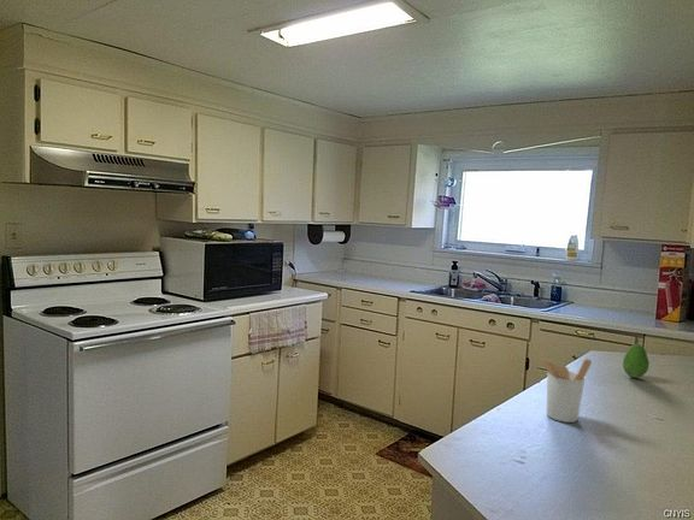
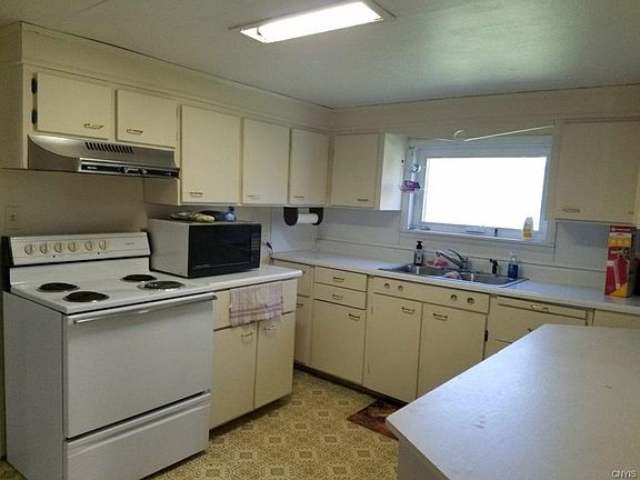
- fruit [622,343,651,379]
- utensil holder [540,356,593,424]
